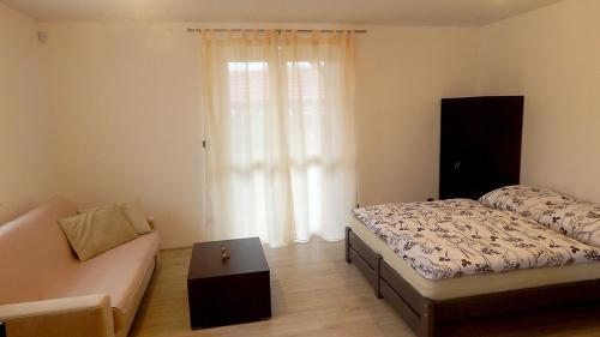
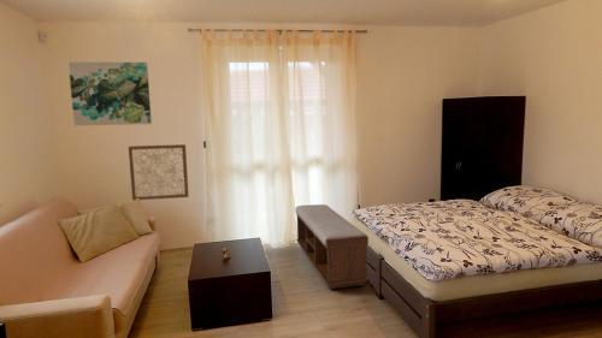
+ bench [294,203,370,290]
+ wall art [67,60,153,126]
+ wall art [128,143,190,201]
